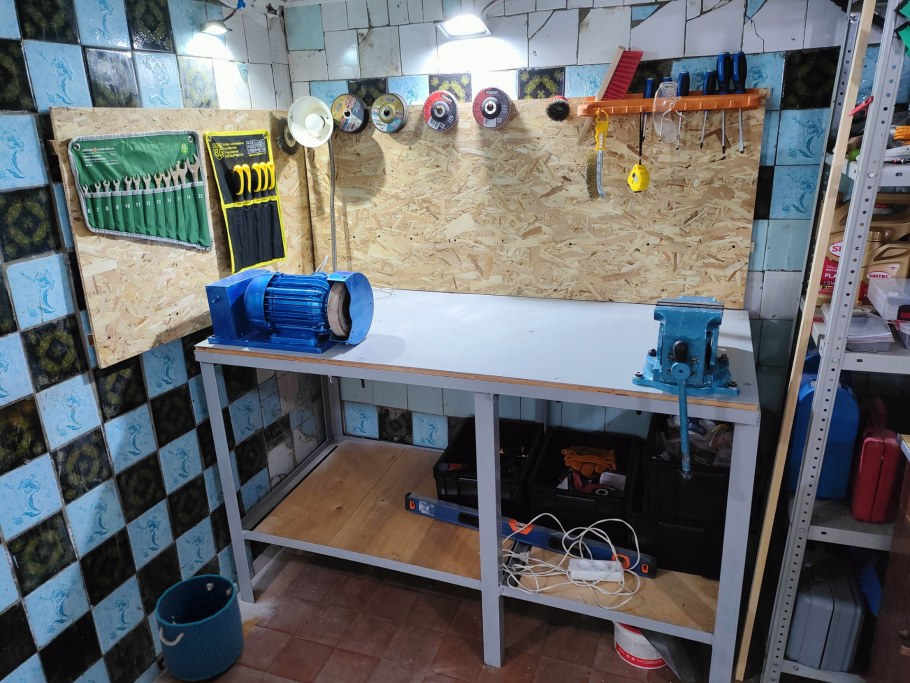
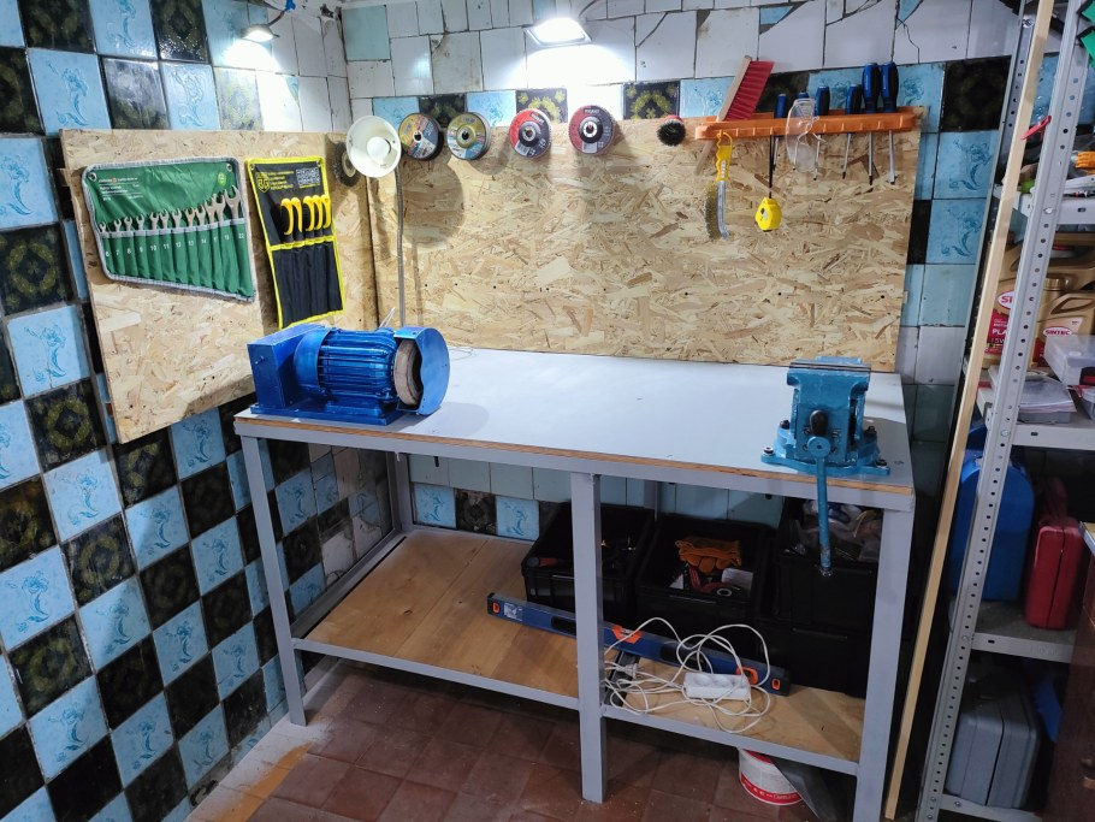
- bucket [154,573,245,683]
